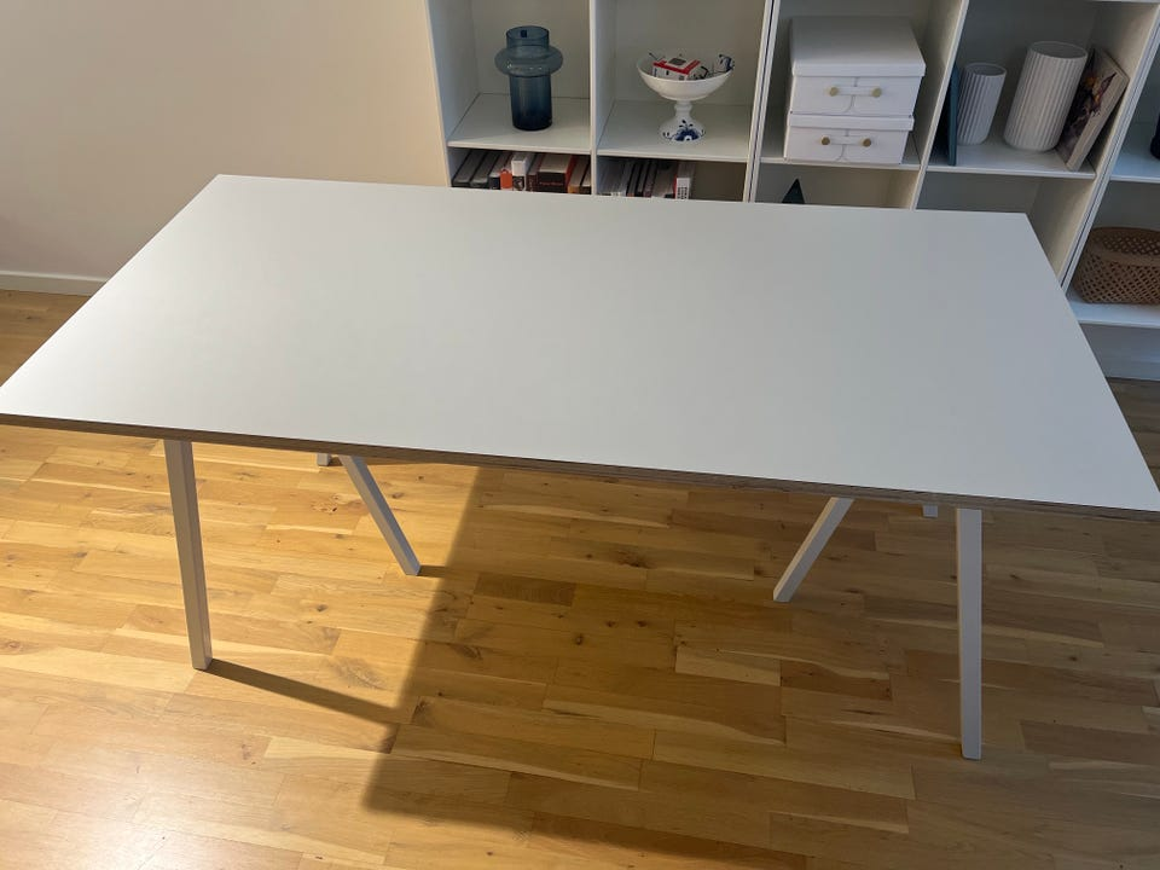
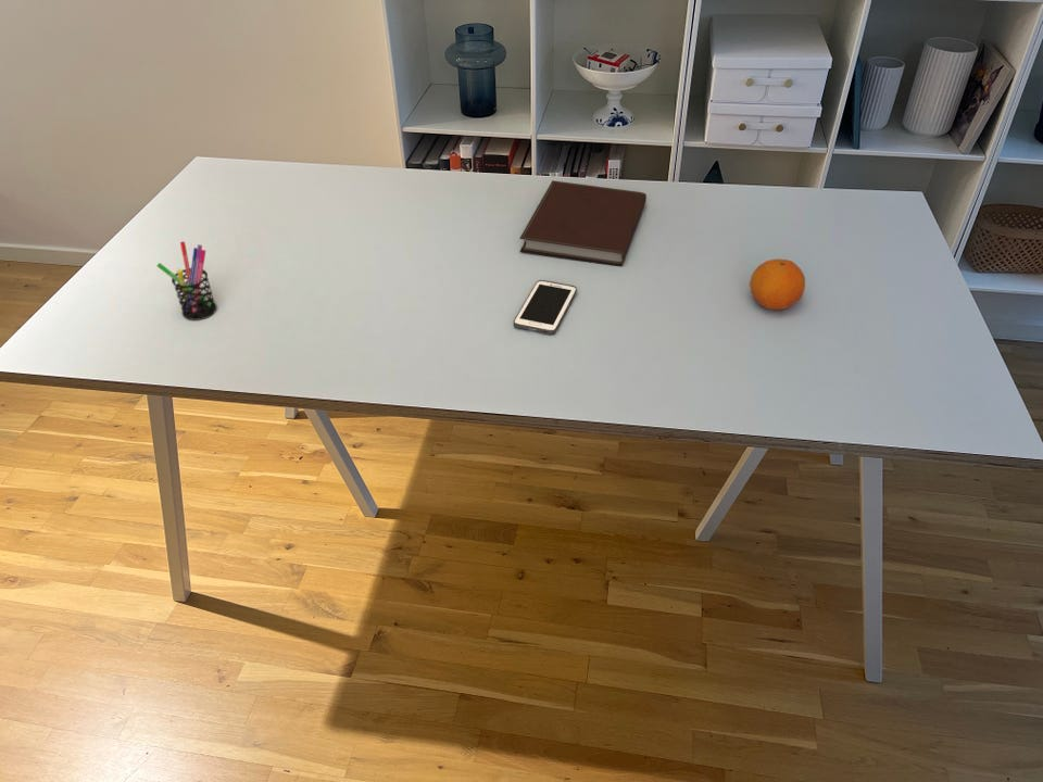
+ cell phone [513,279,578,336]
+ fruit [749,257,806,311]
+ pen holder [156,240,218,321]
+ notebook [518,179,648,267]
